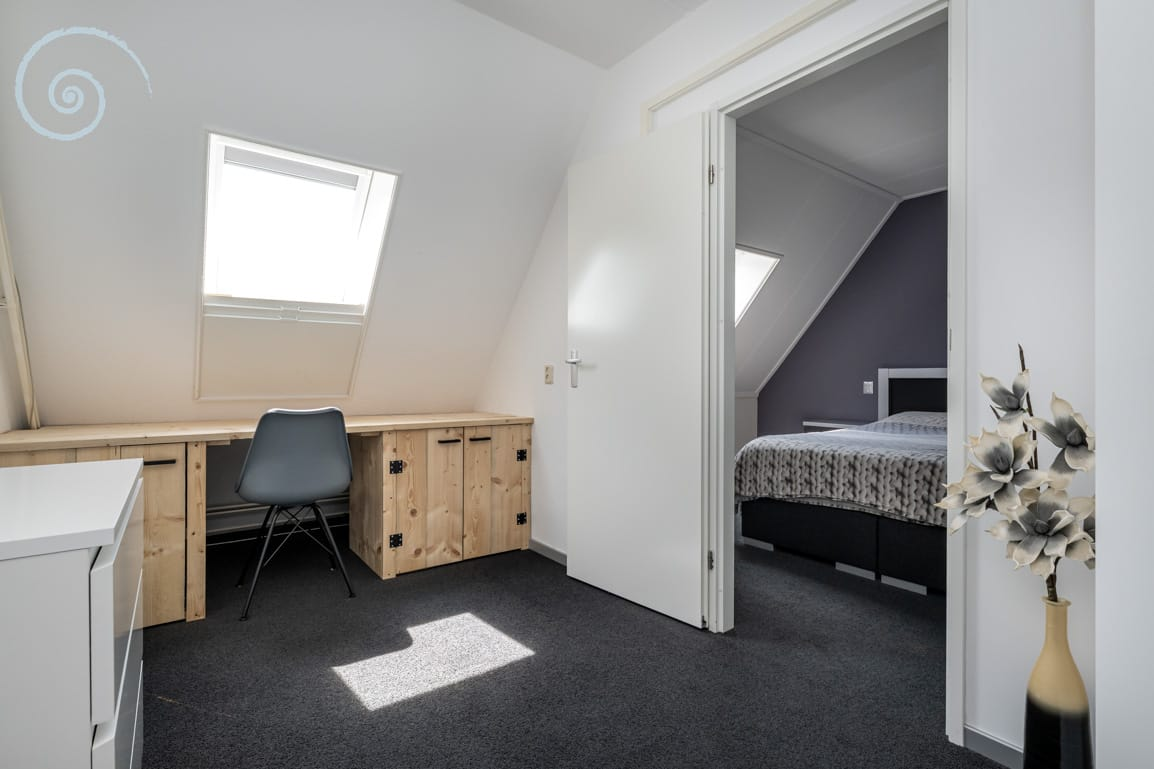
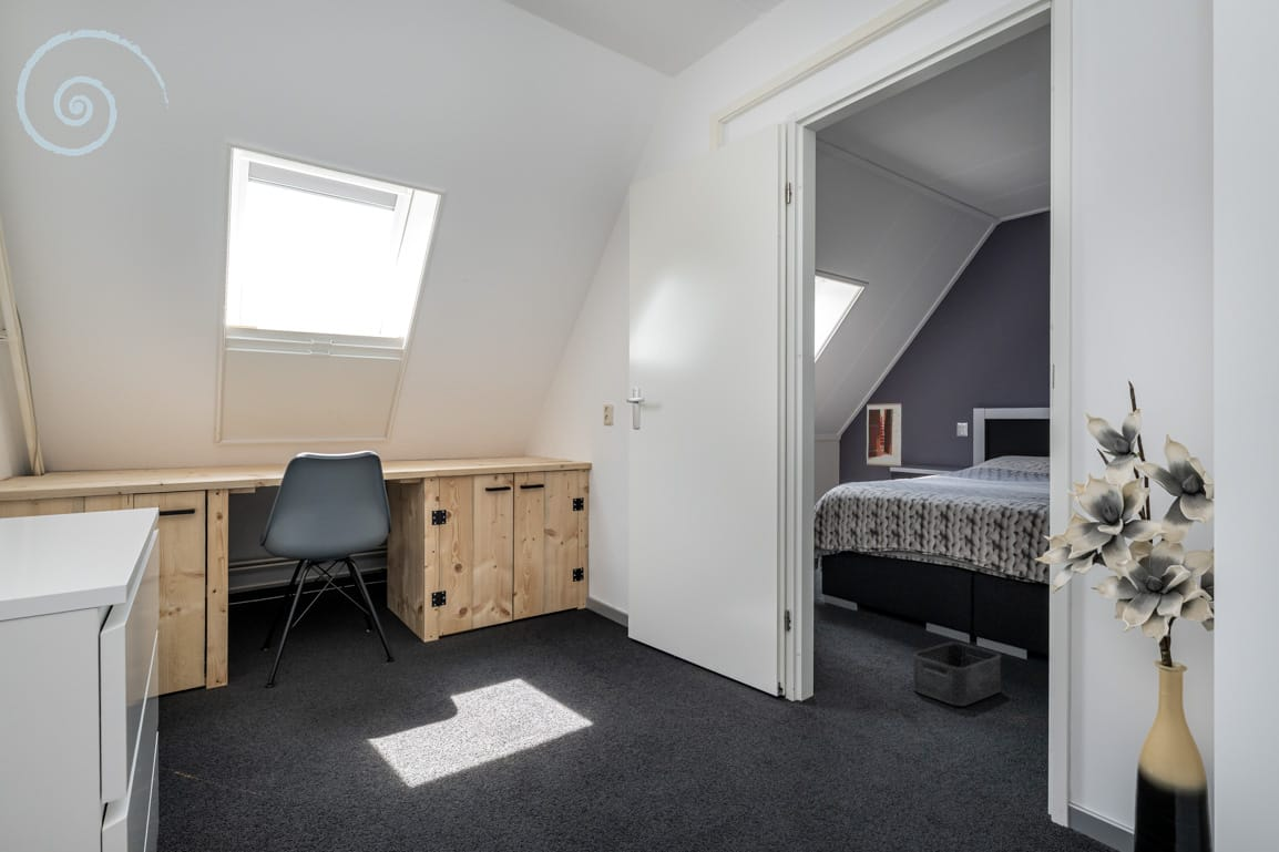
+ wall art [866,402,903,468]
+ storage bin [912,641,1002,707]
